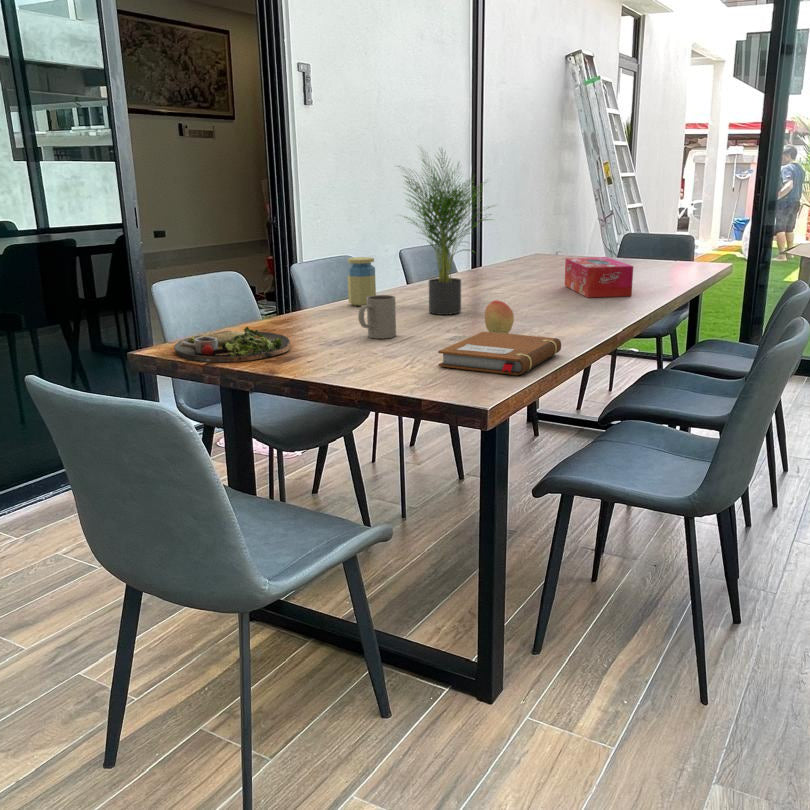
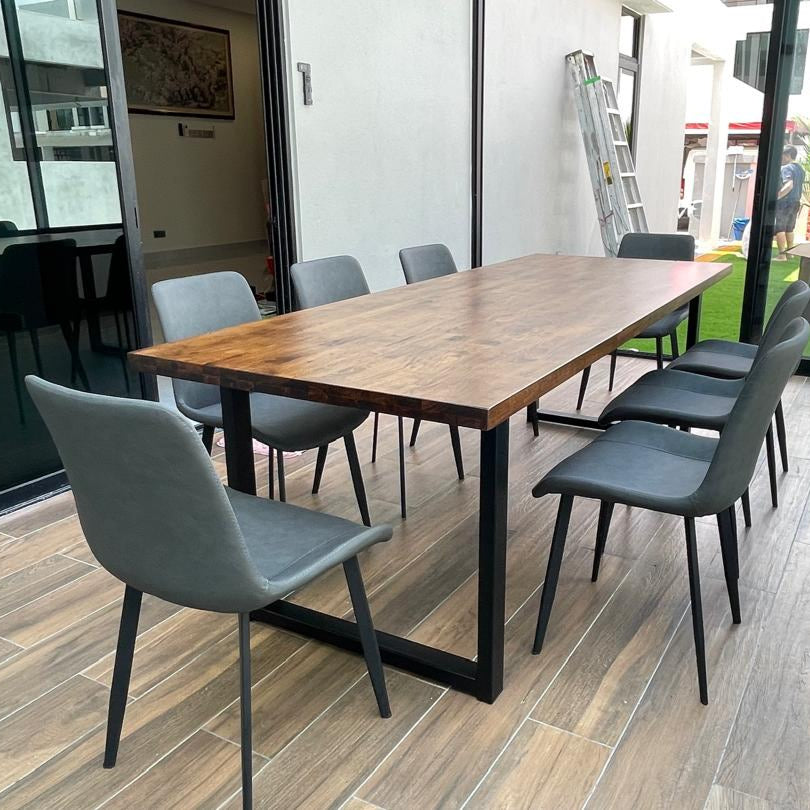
- tissue box [564,256,634,299]
- dinner plate [173,326,291,363]
- notebook [437,331,562,376]
- fruit [484,299,515,334]
- jar [346,256,377,307]
- potted plant [394,143,500,316]
- mug [357,294,397,340]
